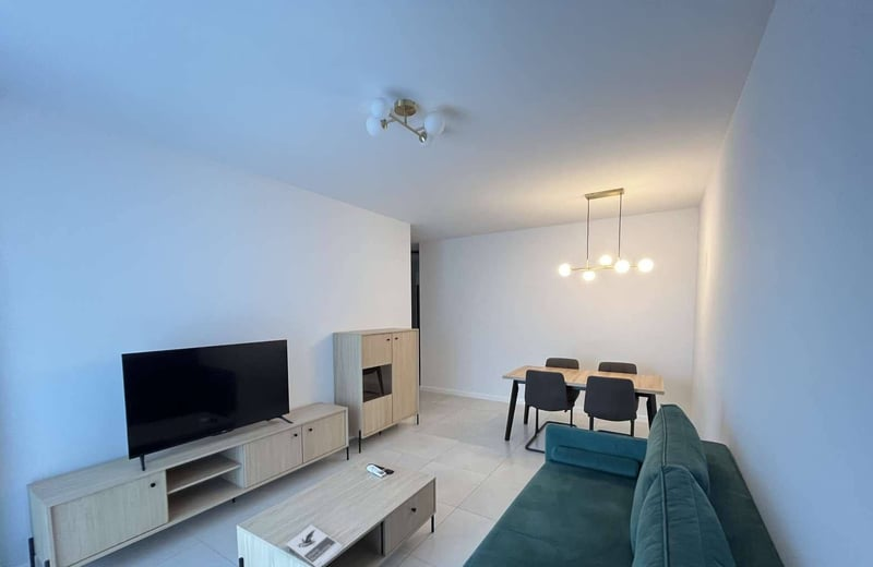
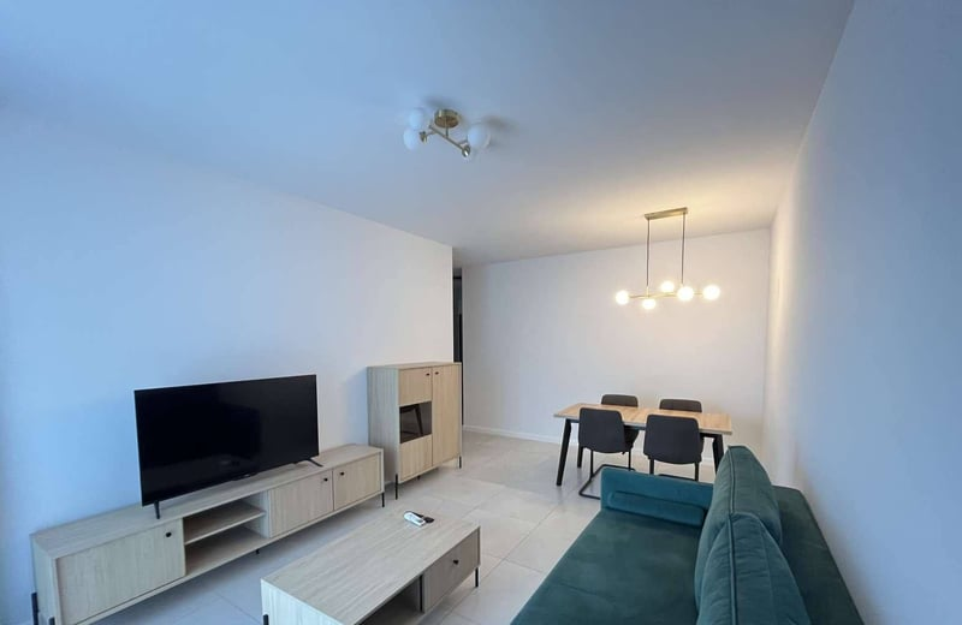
- book [284,523,344,567]
